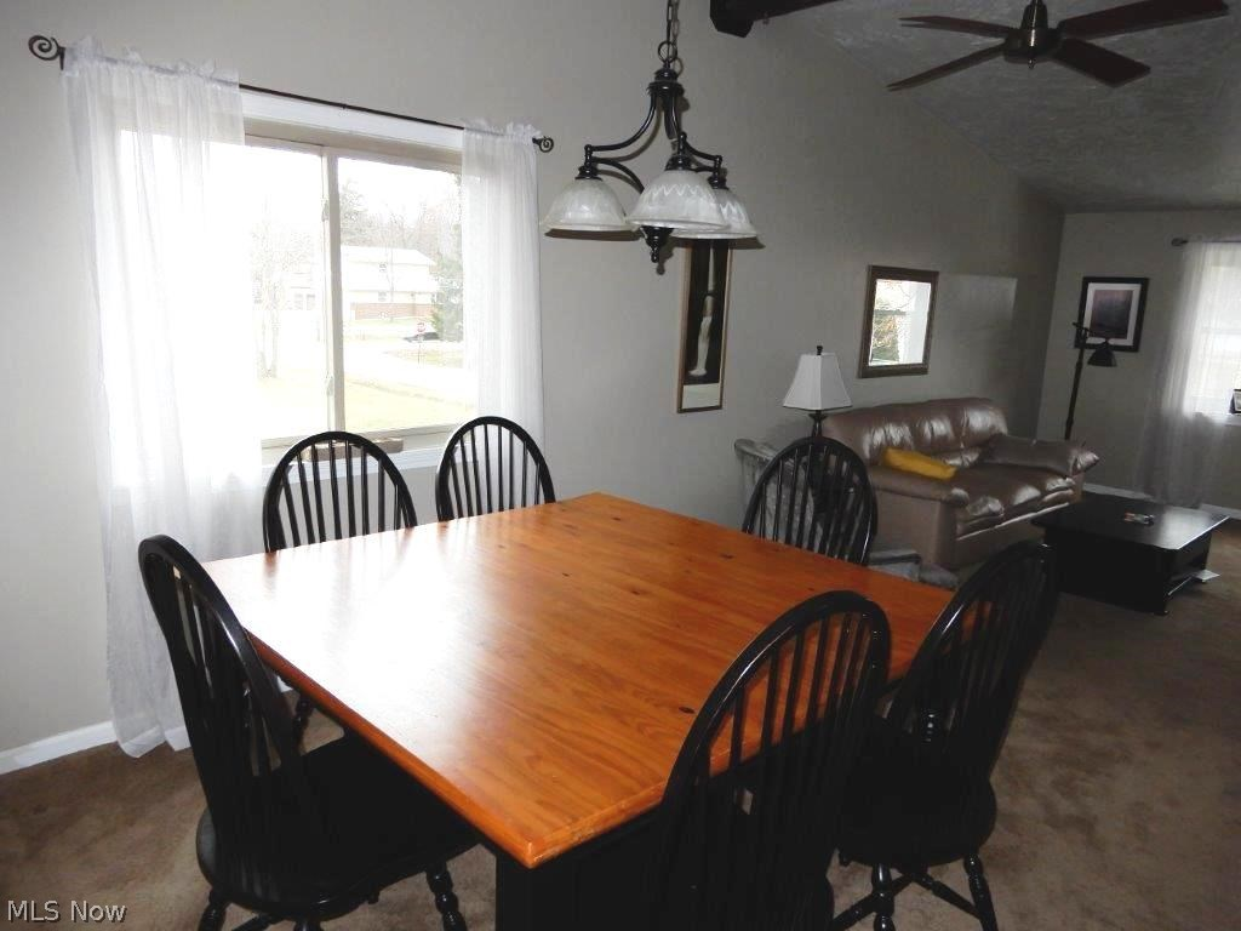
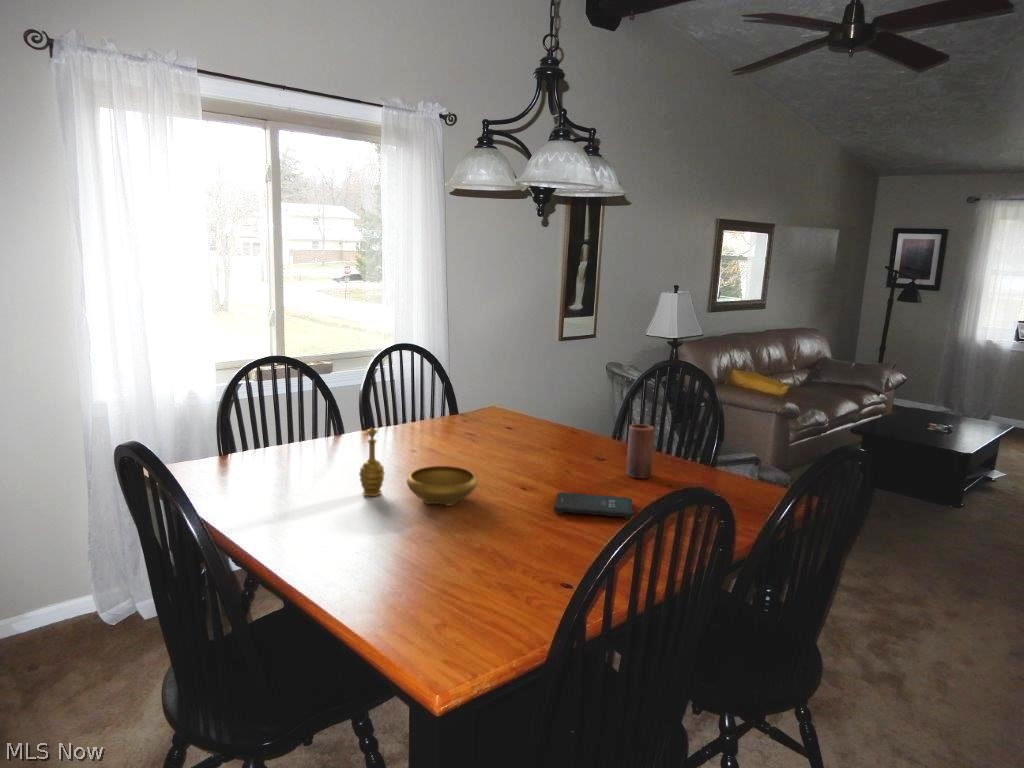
+ candle [625,423,655,479]
+ decorative bowl [358,427,478,507]
+ tablet [553,491,634,520]
